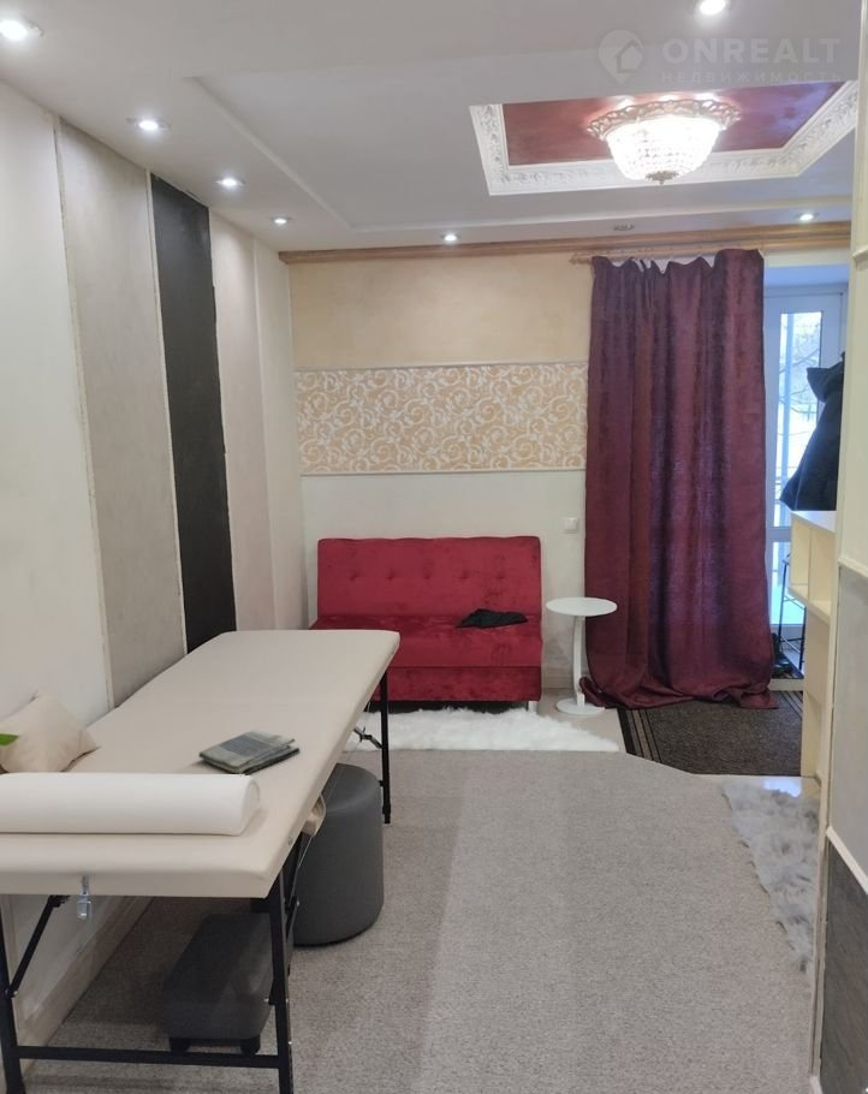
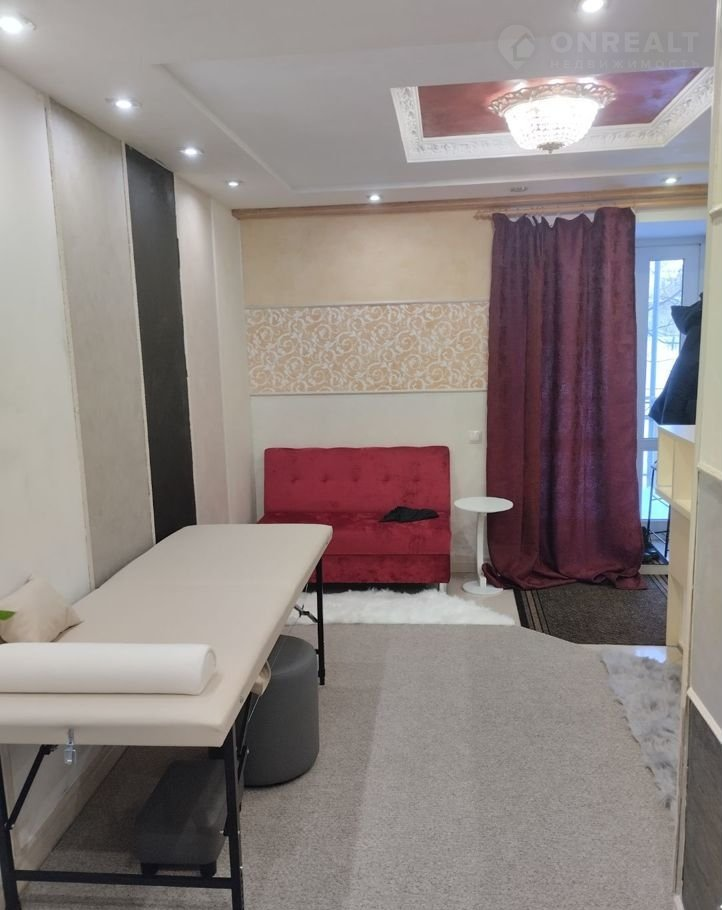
- dish towel [197,729,302,777]
